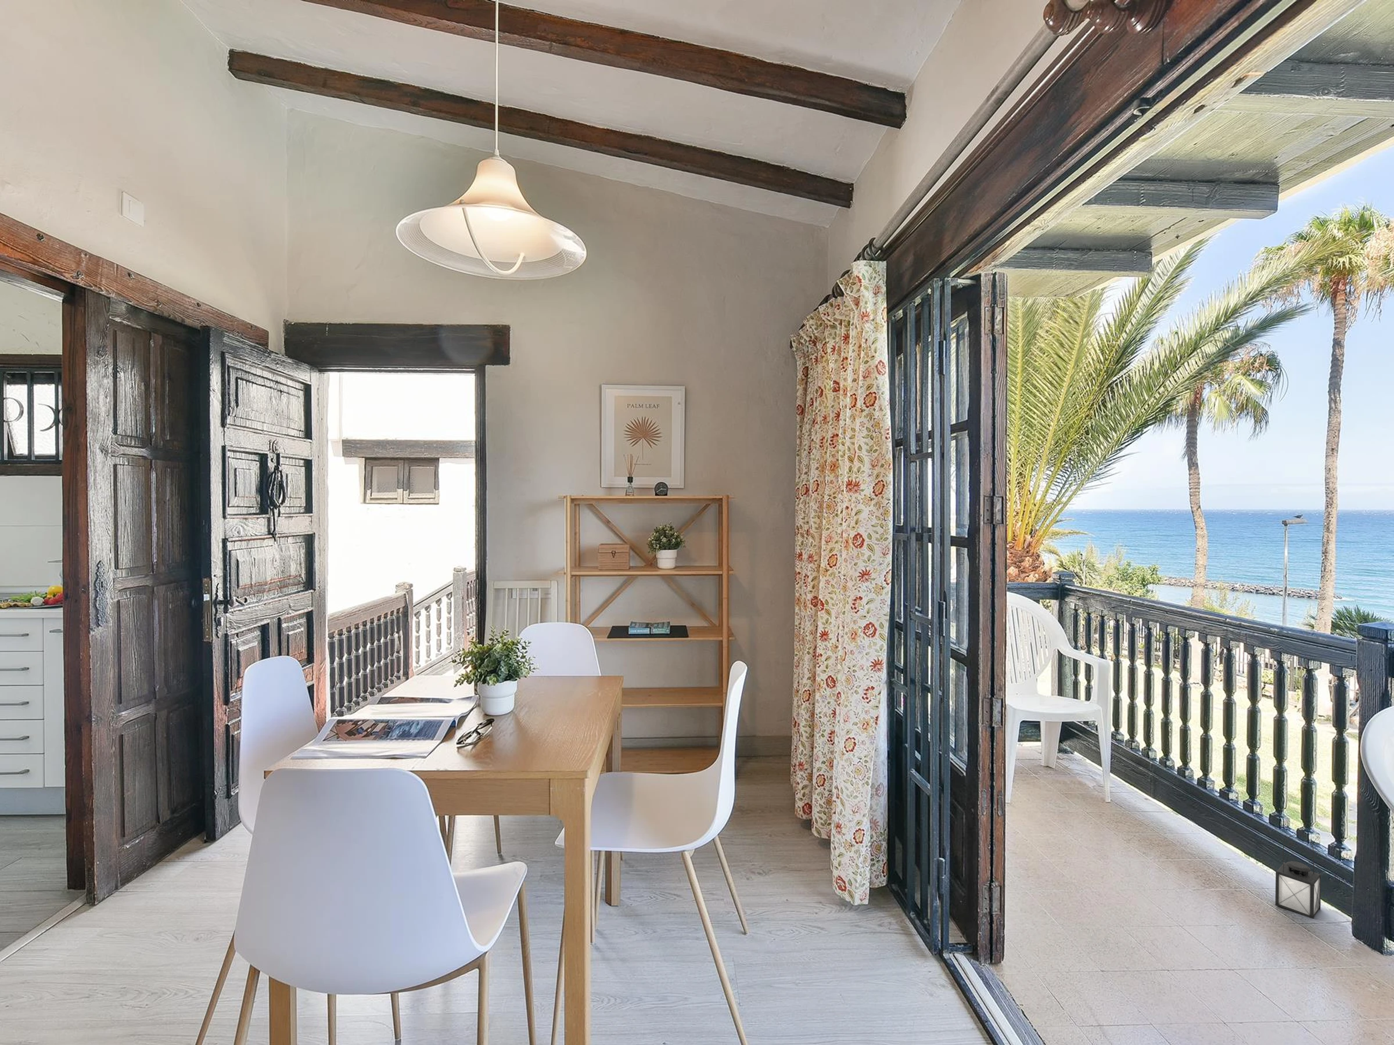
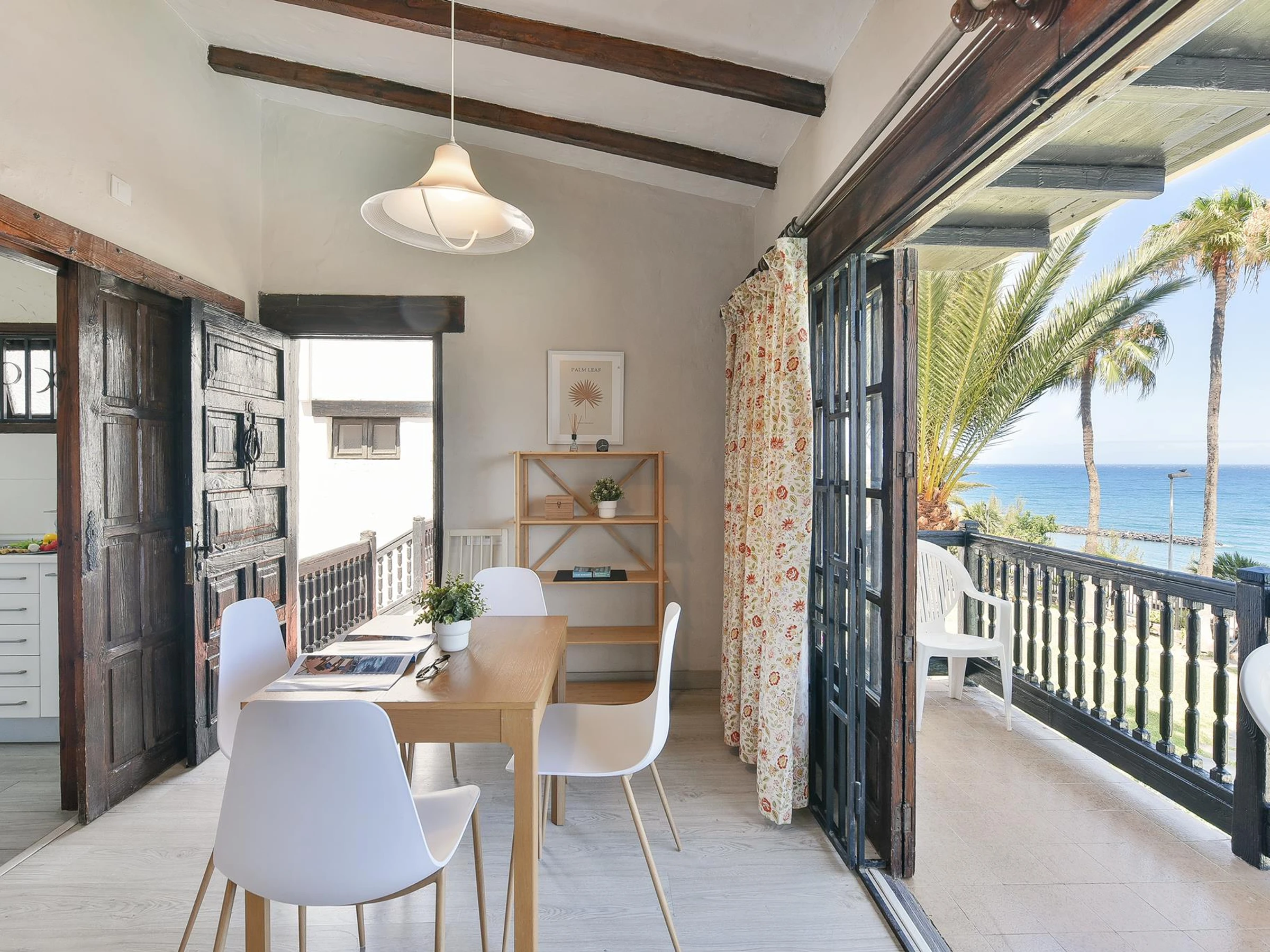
- lantern [1275,834,1322,919]
